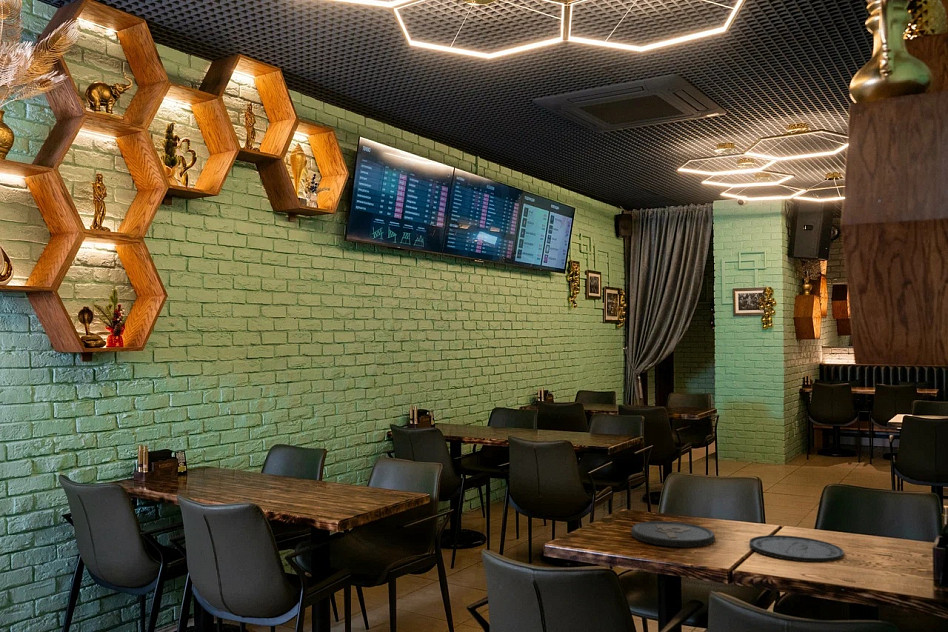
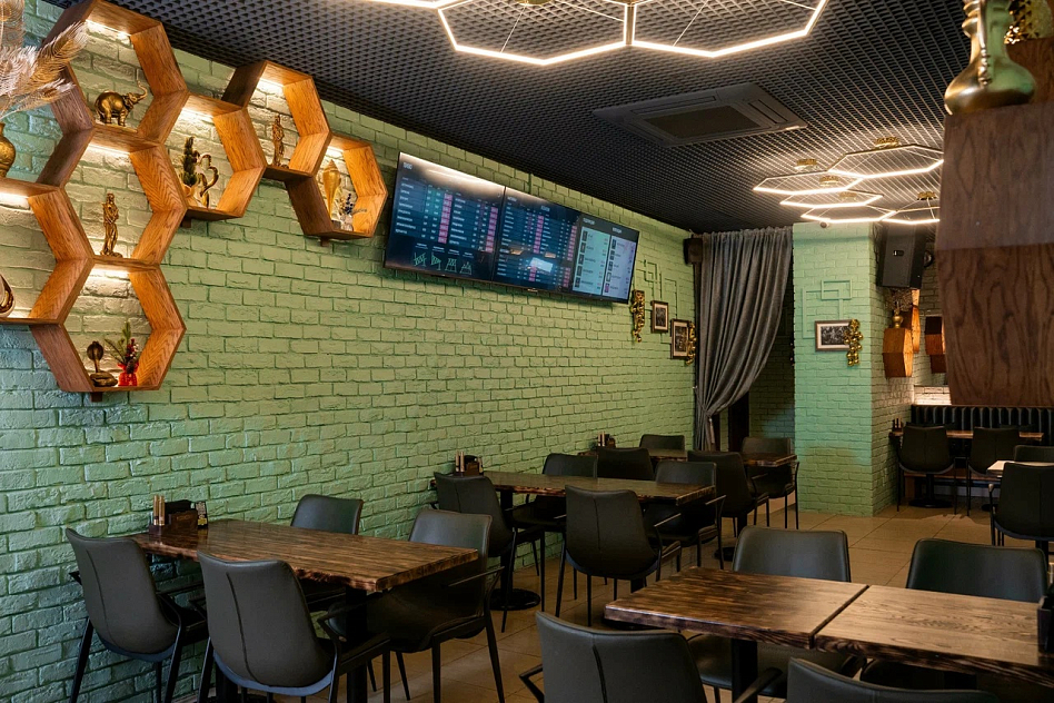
- plate [748,534,845,563]
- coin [630,520,716,549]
